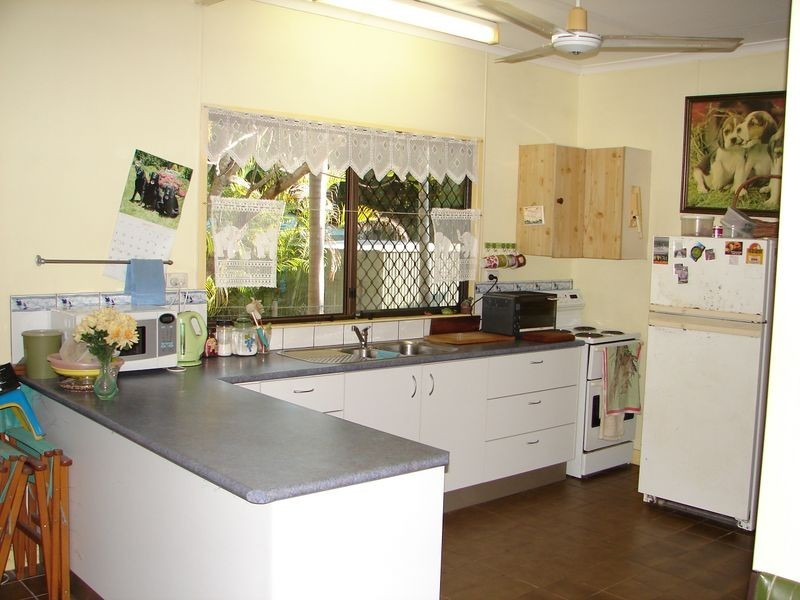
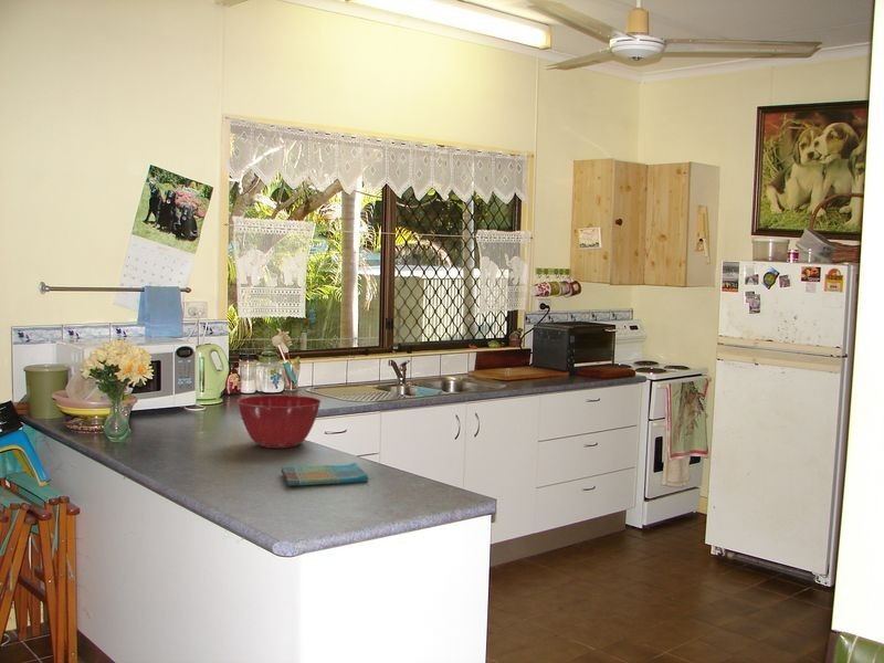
+ dish towel [281,462,369,487]
+ mixing bowl [235,394,323,449]
